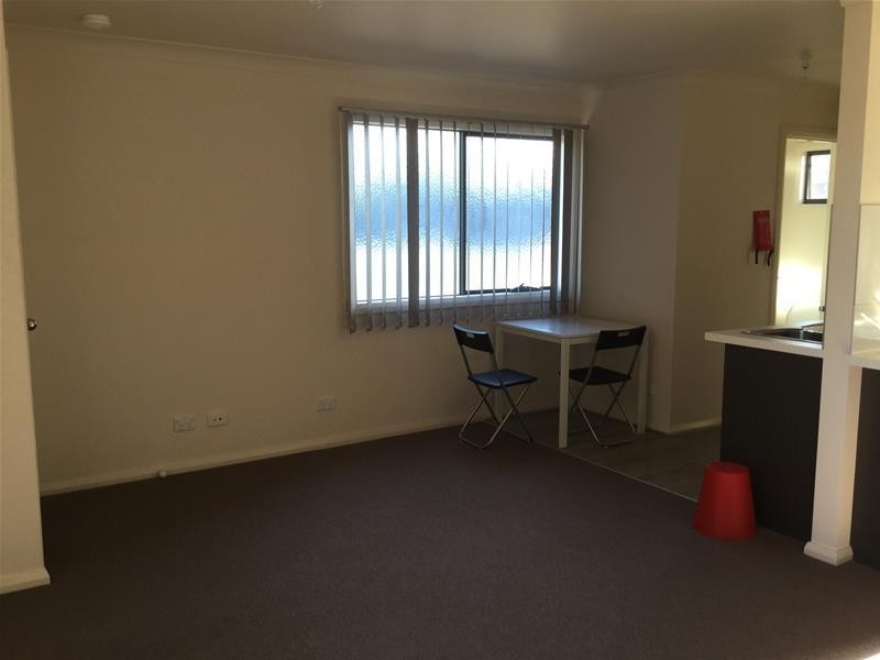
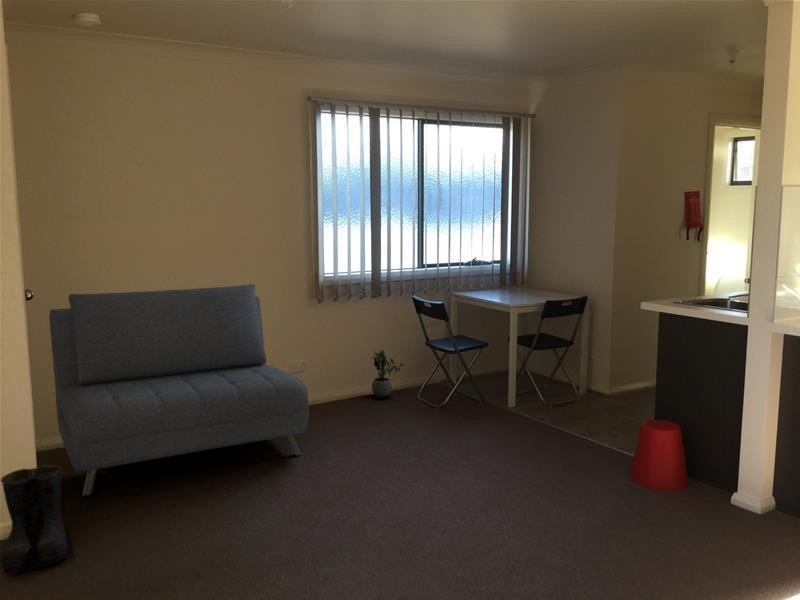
+ potted plant [370,349,404,399]
+ boots [0,464,70,575]
+ sofa [48,283,310,497]
